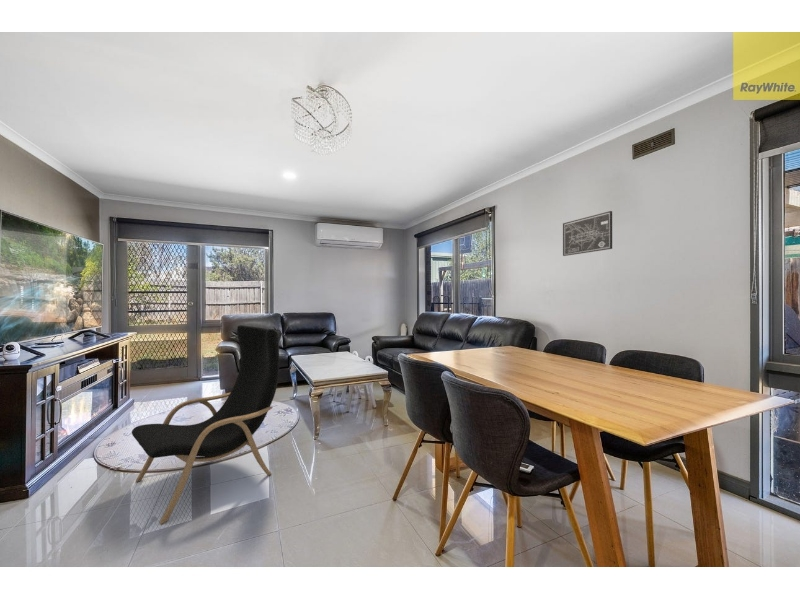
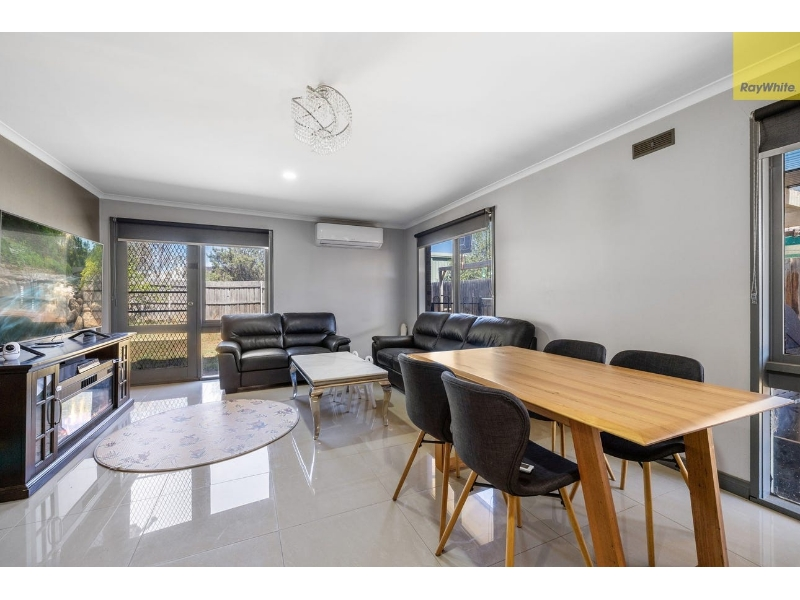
- wall art [562,210,613,257]
- lounge chair [131,324,282,525]
